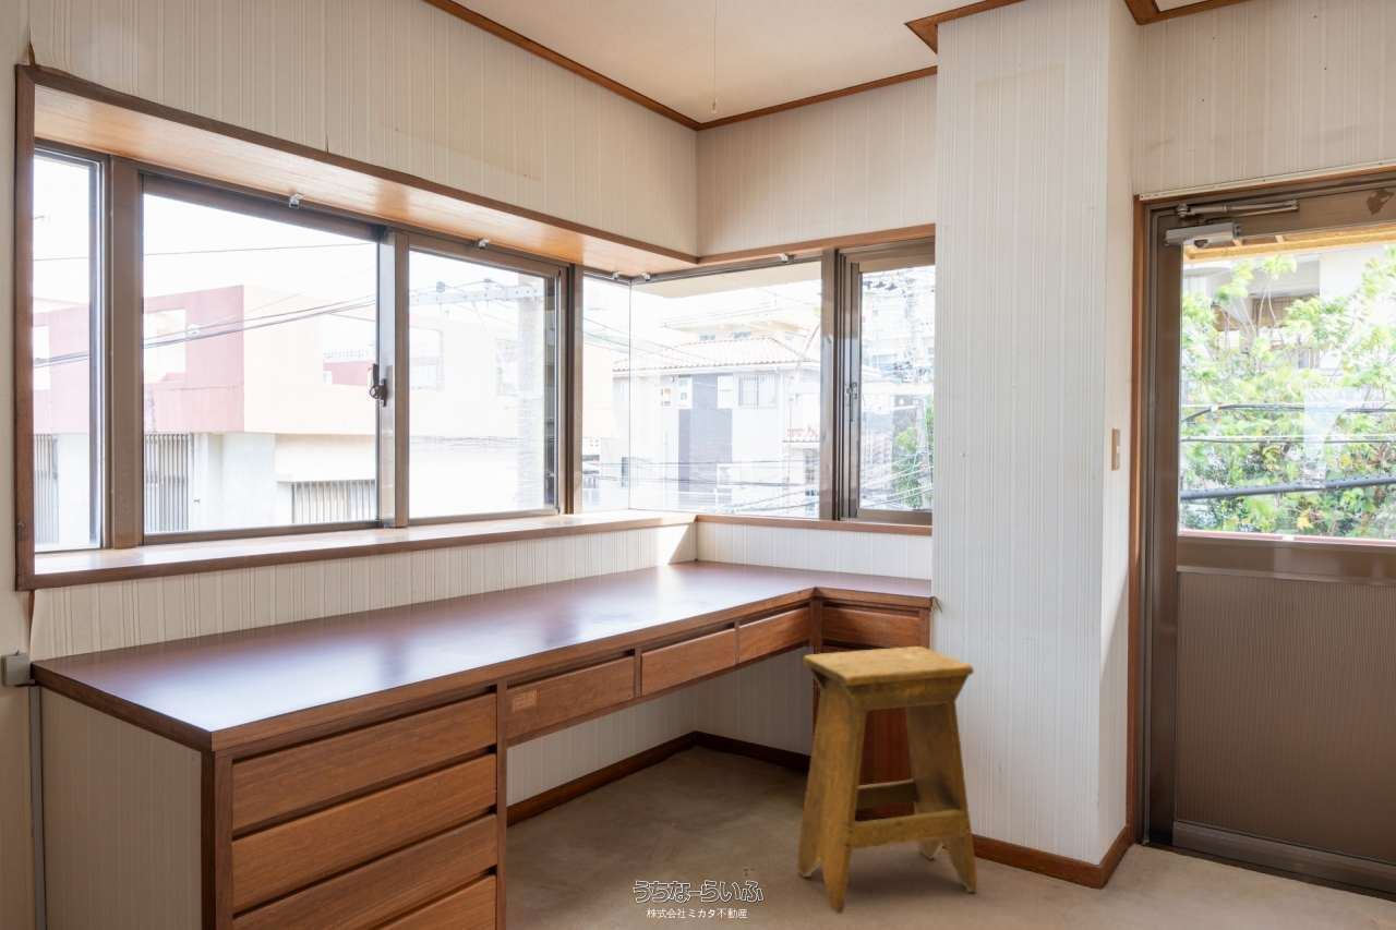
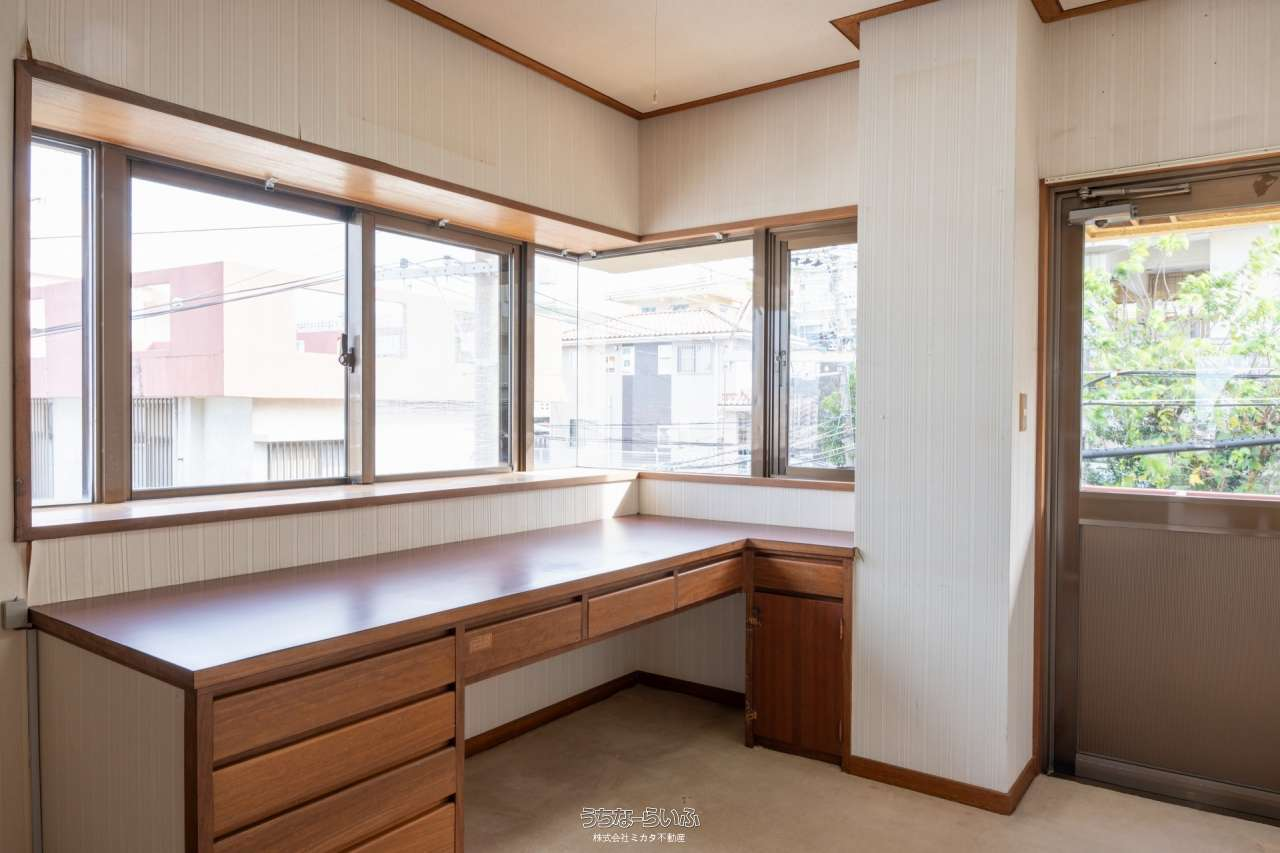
- stool [796,645,979,915]
